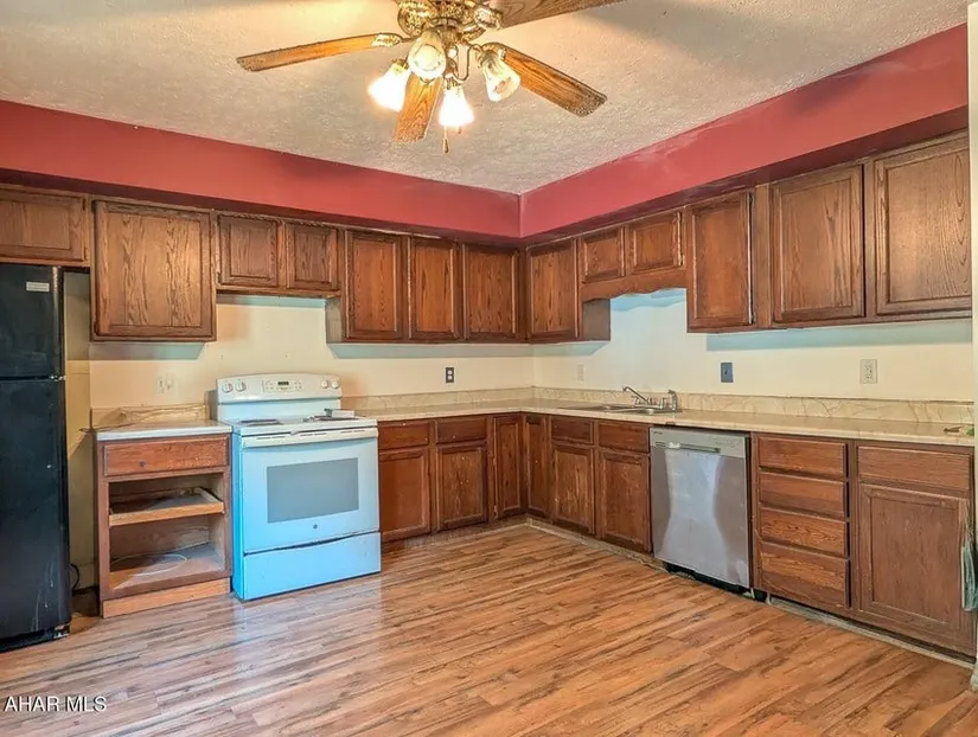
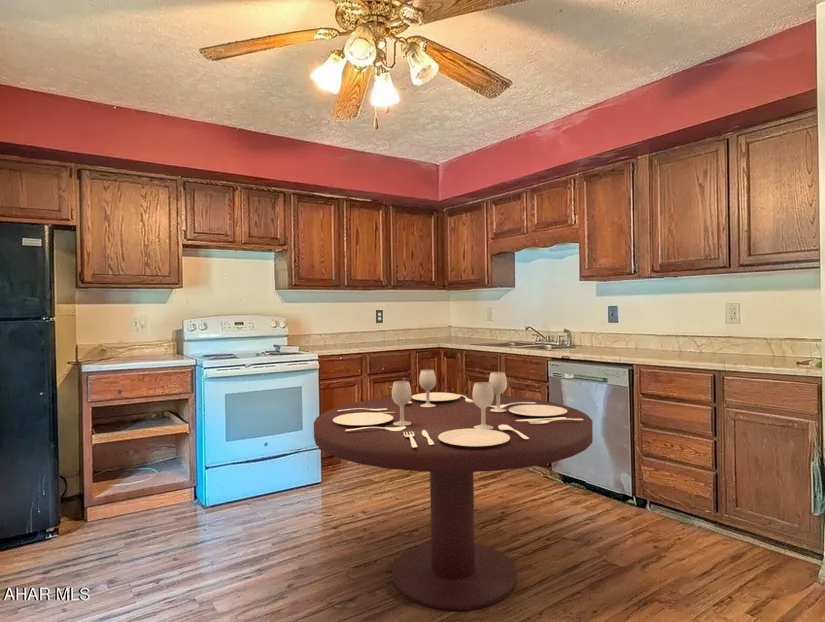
+ dining table [313,369,594,611]
